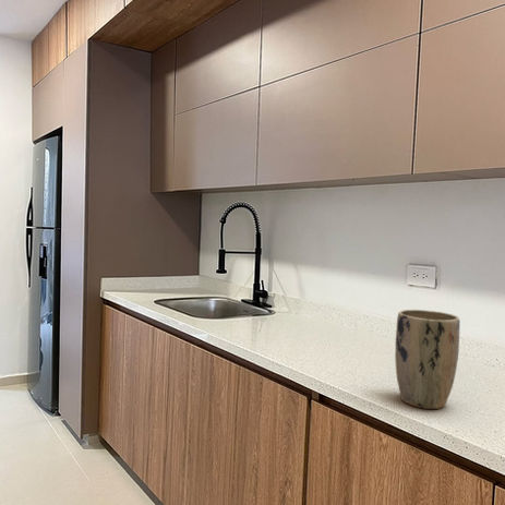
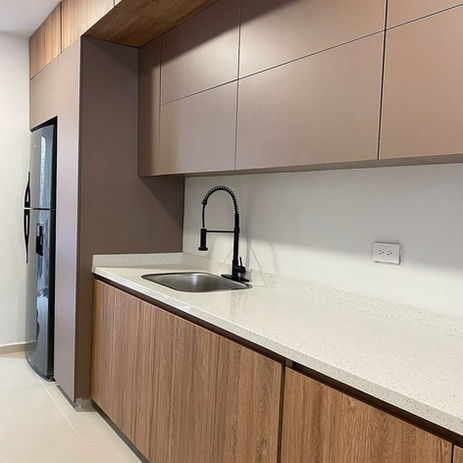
- plant pot [394,309,461,410]
